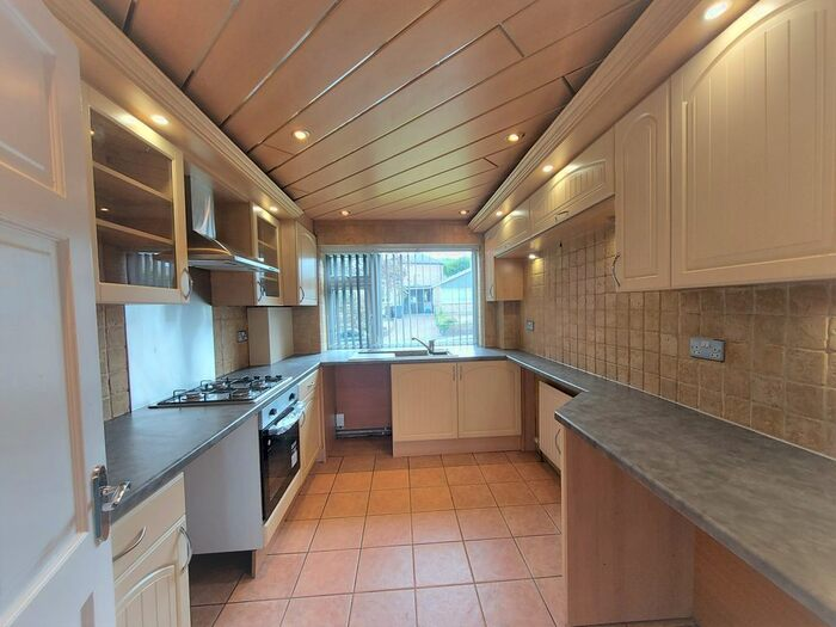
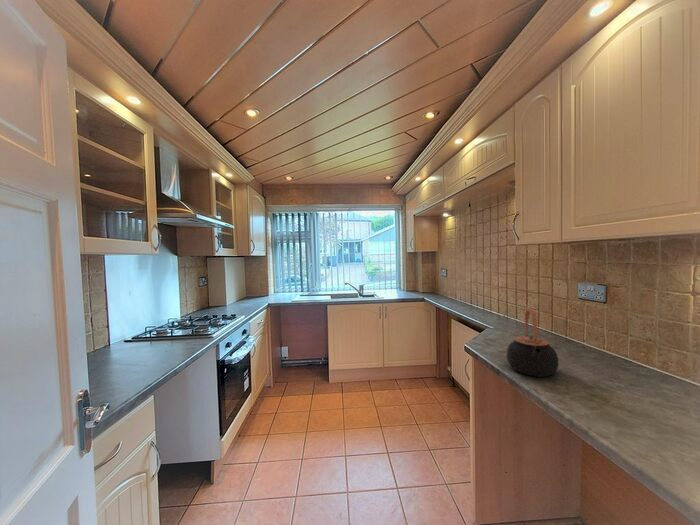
+ teapot [506,306,560,378]
